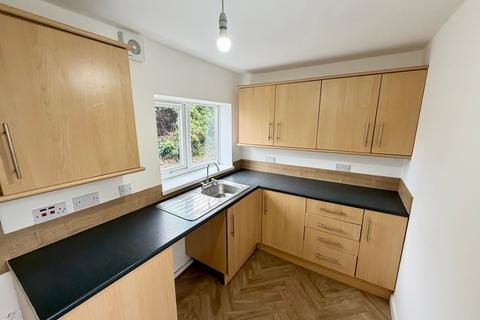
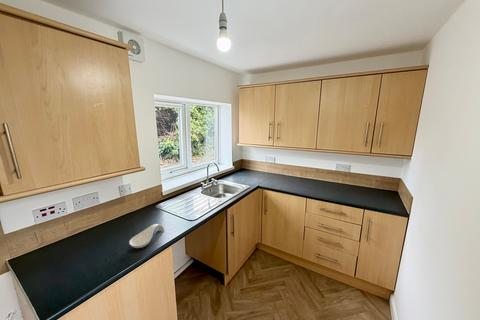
+ spoon rest [128,223,165,249]
